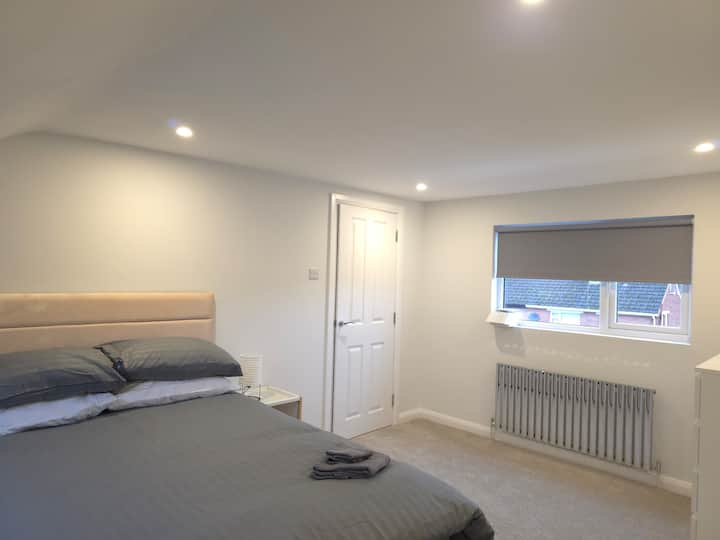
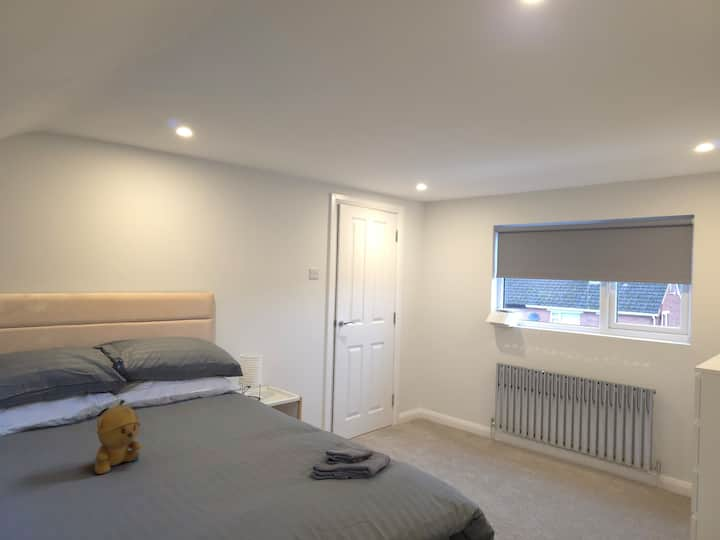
+ stuffed bear [94,399,142,475]
